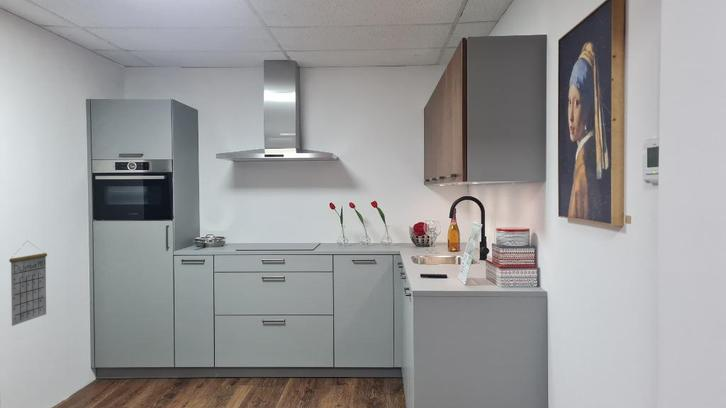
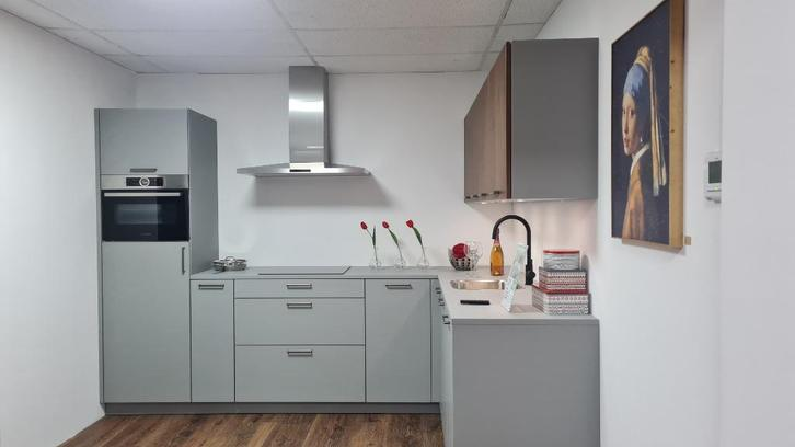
- calendar [8,240,48,327]
